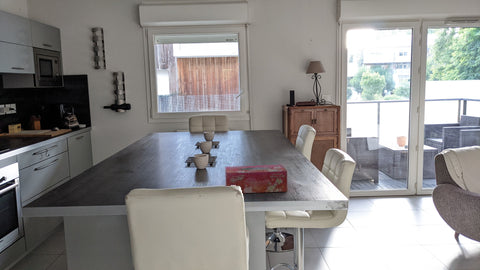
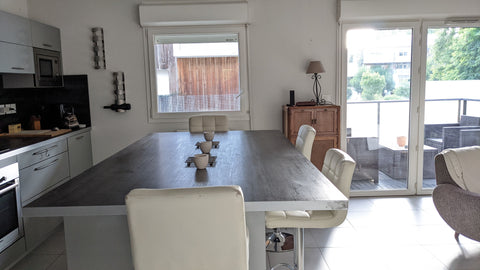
- tissue box [224,164,288,194]
